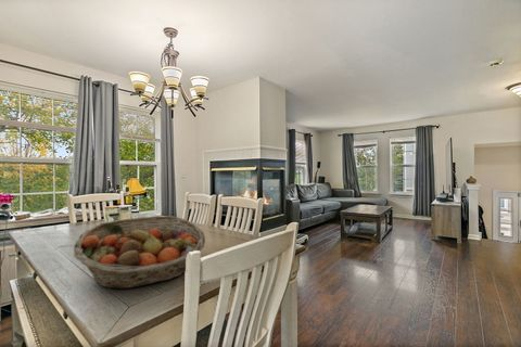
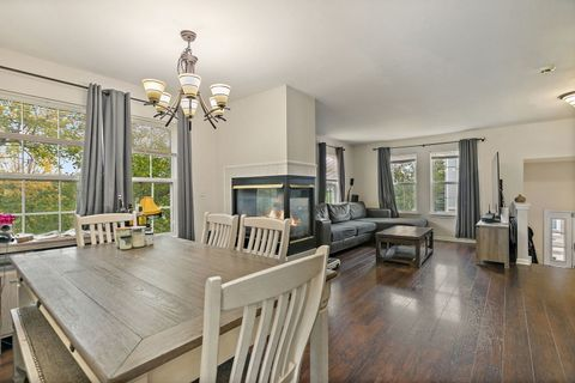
- fruit basket [73,215,206,290]
